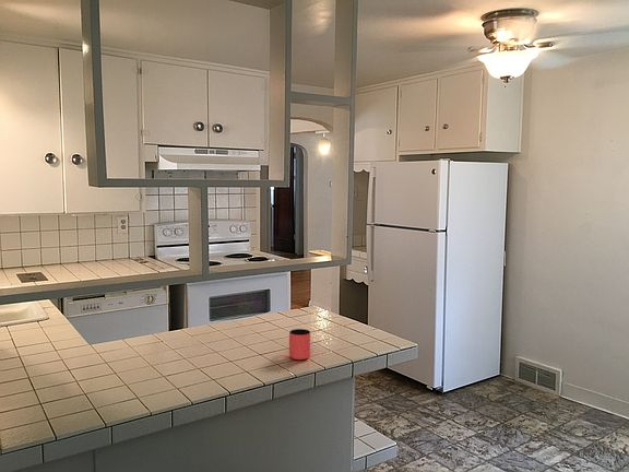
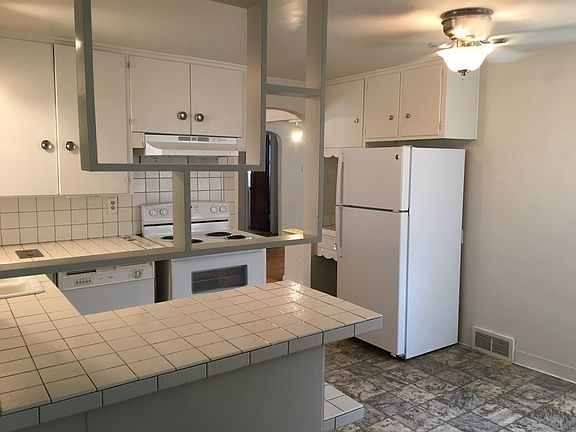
- cup [288,328,311,361]
